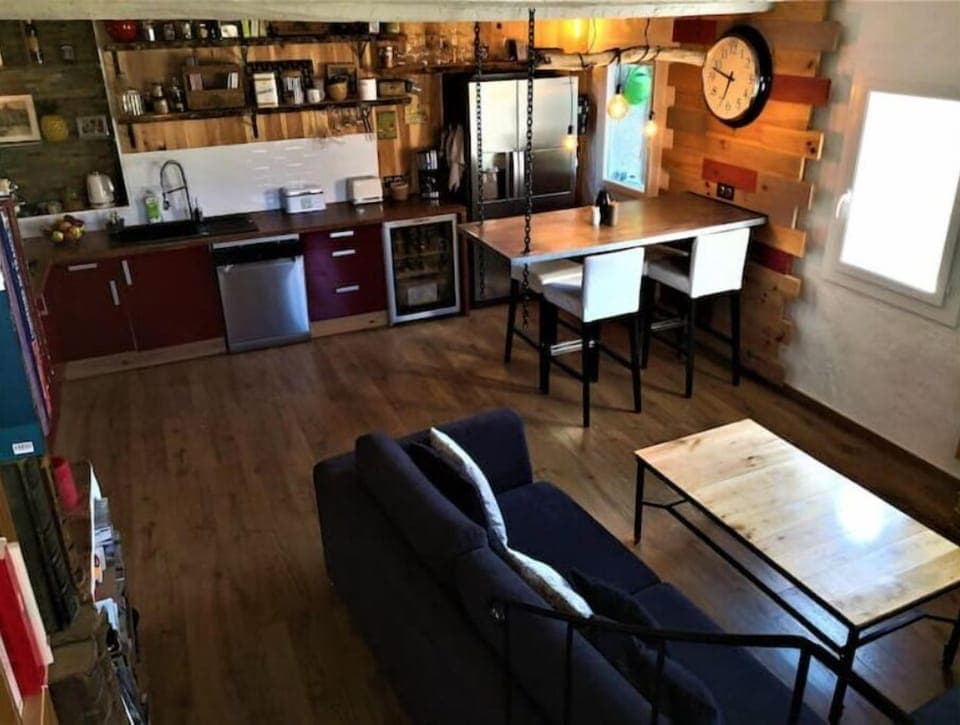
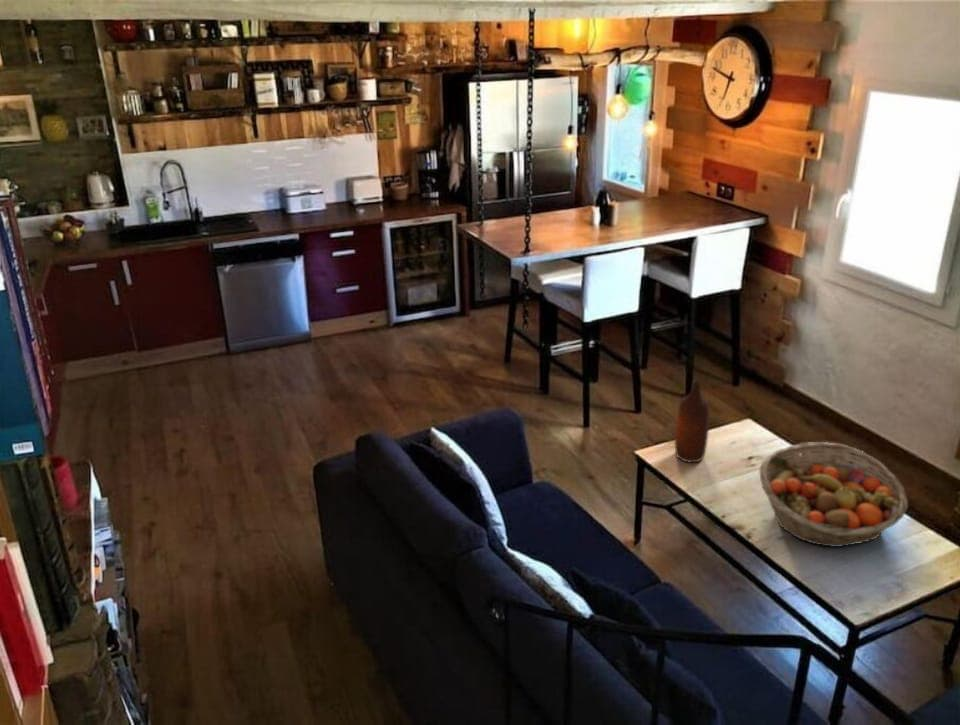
+ fruit basket [758,441,909,548]
+ bottle [674,381,711,463]
